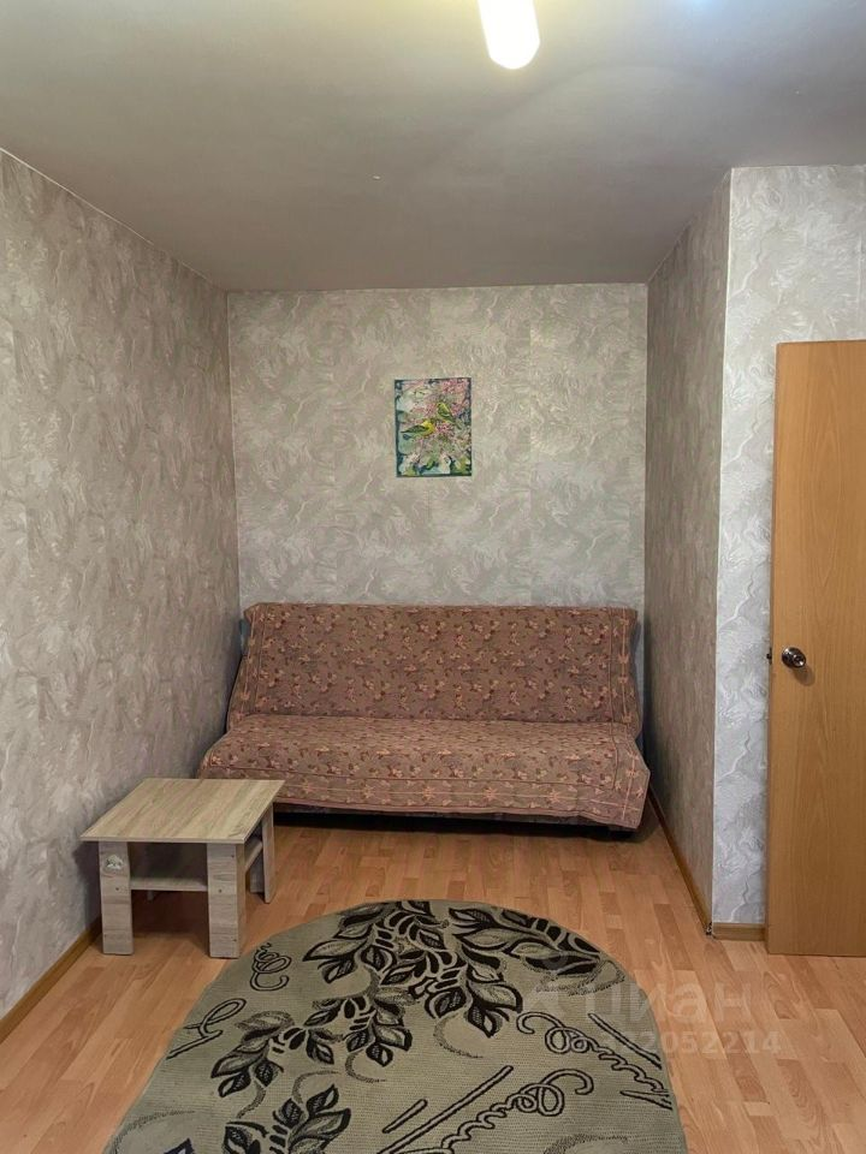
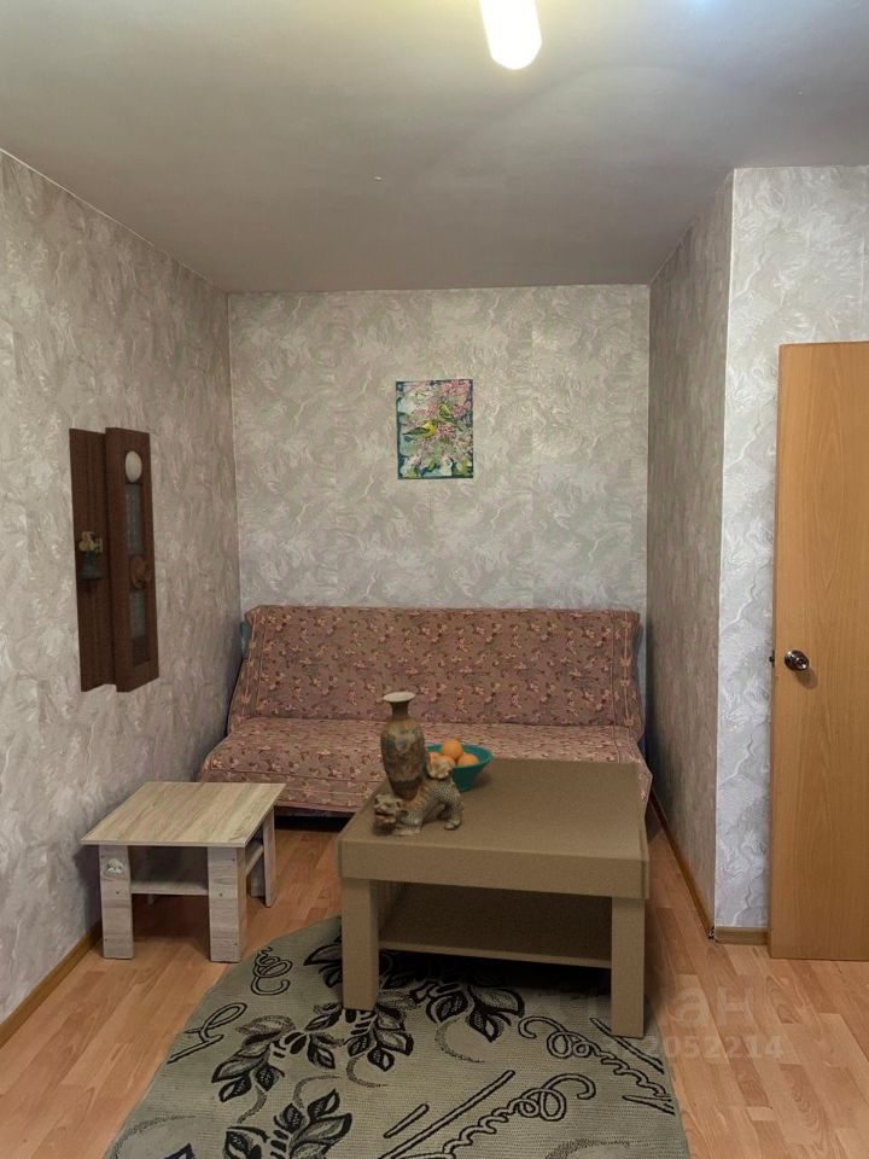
+ fruit bowl [422,739,494,792]
+ pendulum clock [68,426,161,694]
+ coffee table [333,756,651,1039]
+ vase with dog figurine [373,691,465,837]
